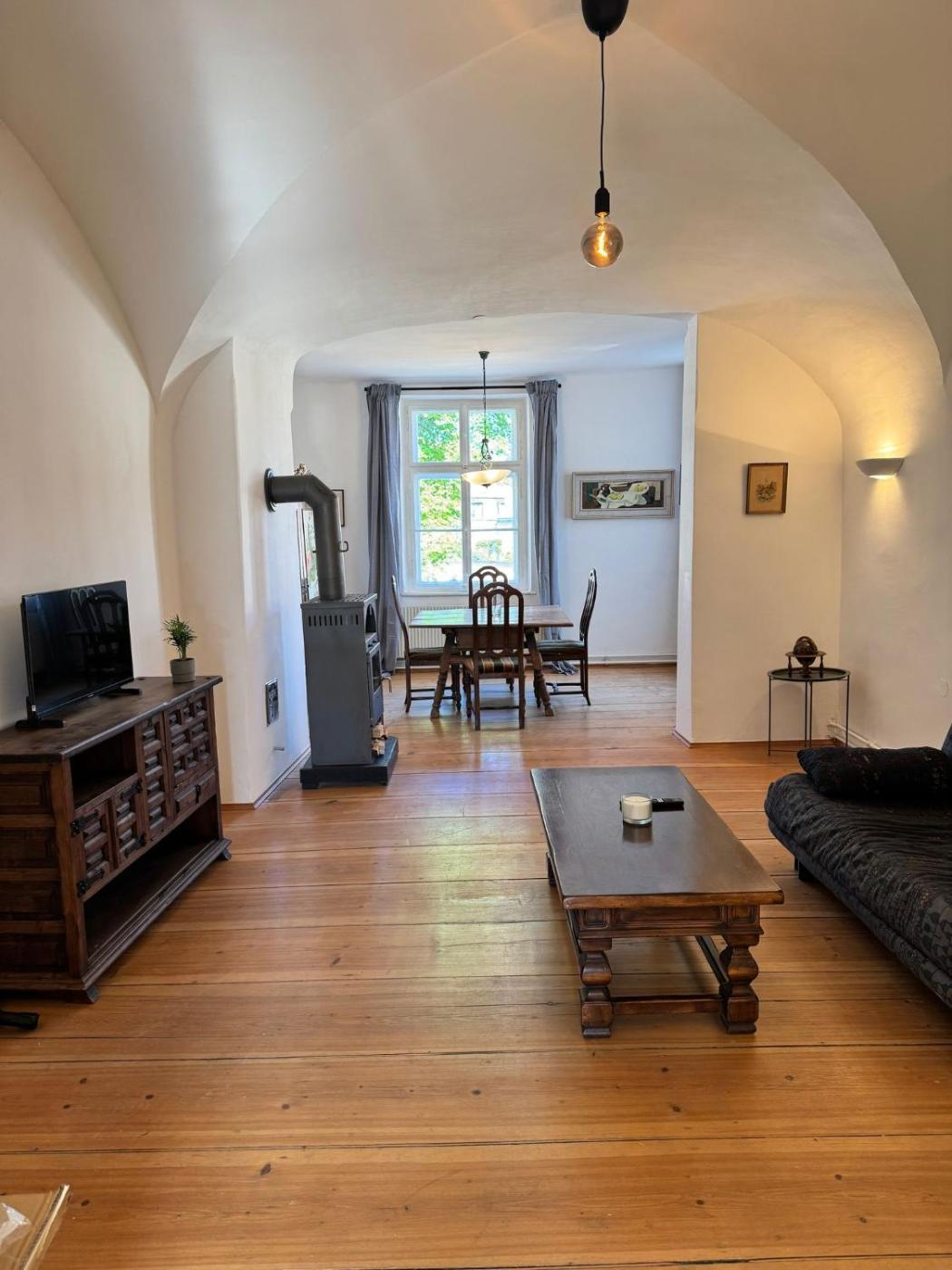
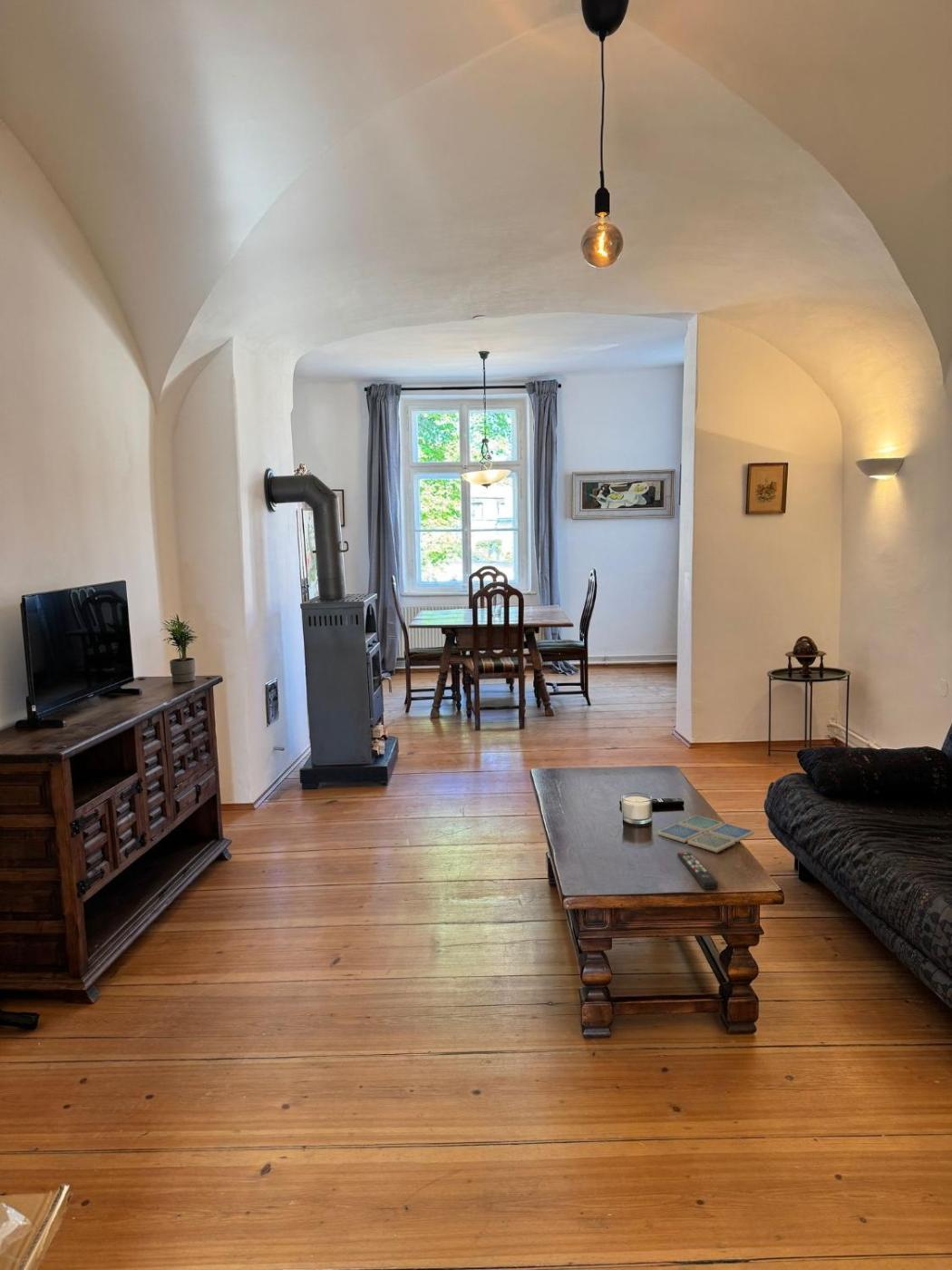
+ remote control [676,851,719,890]
+ drink coaster [656,815,755,854]
